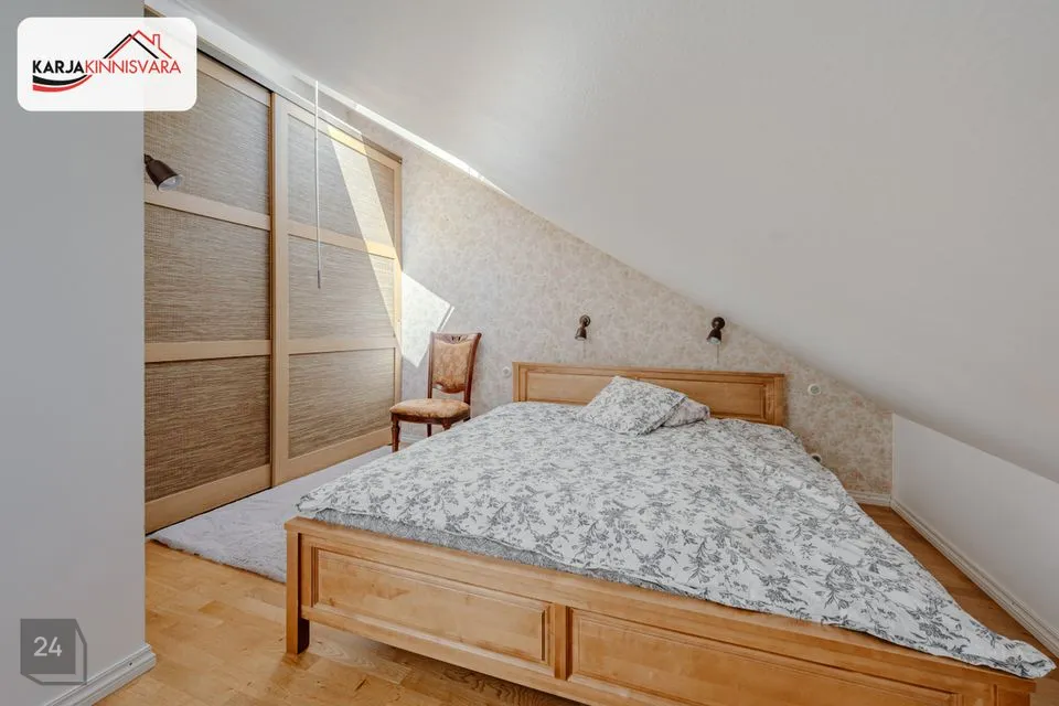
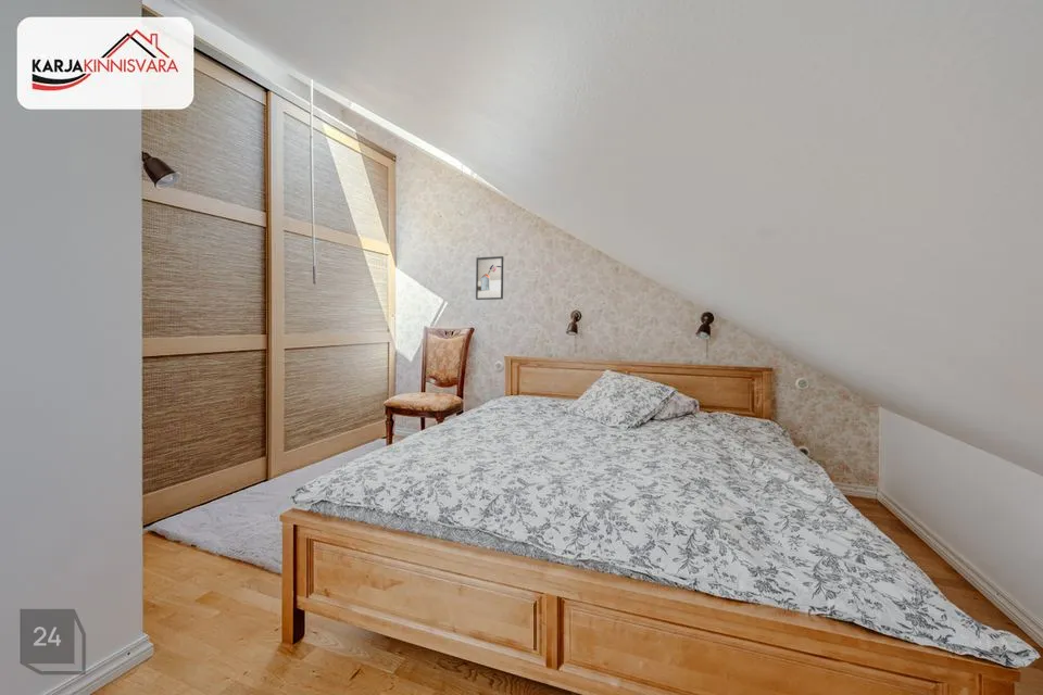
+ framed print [475,255,504,301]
